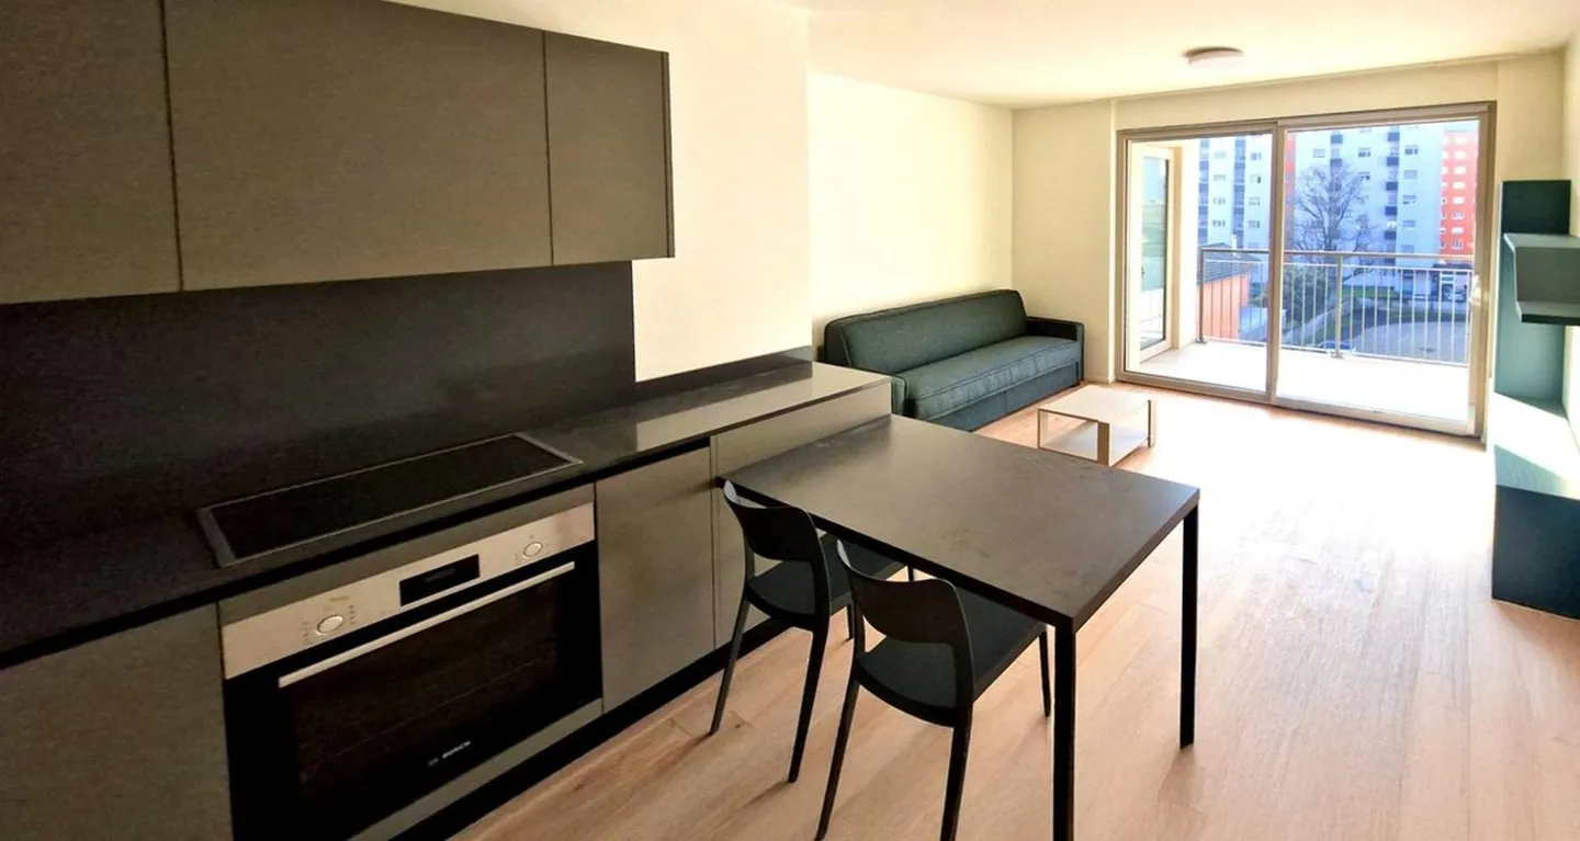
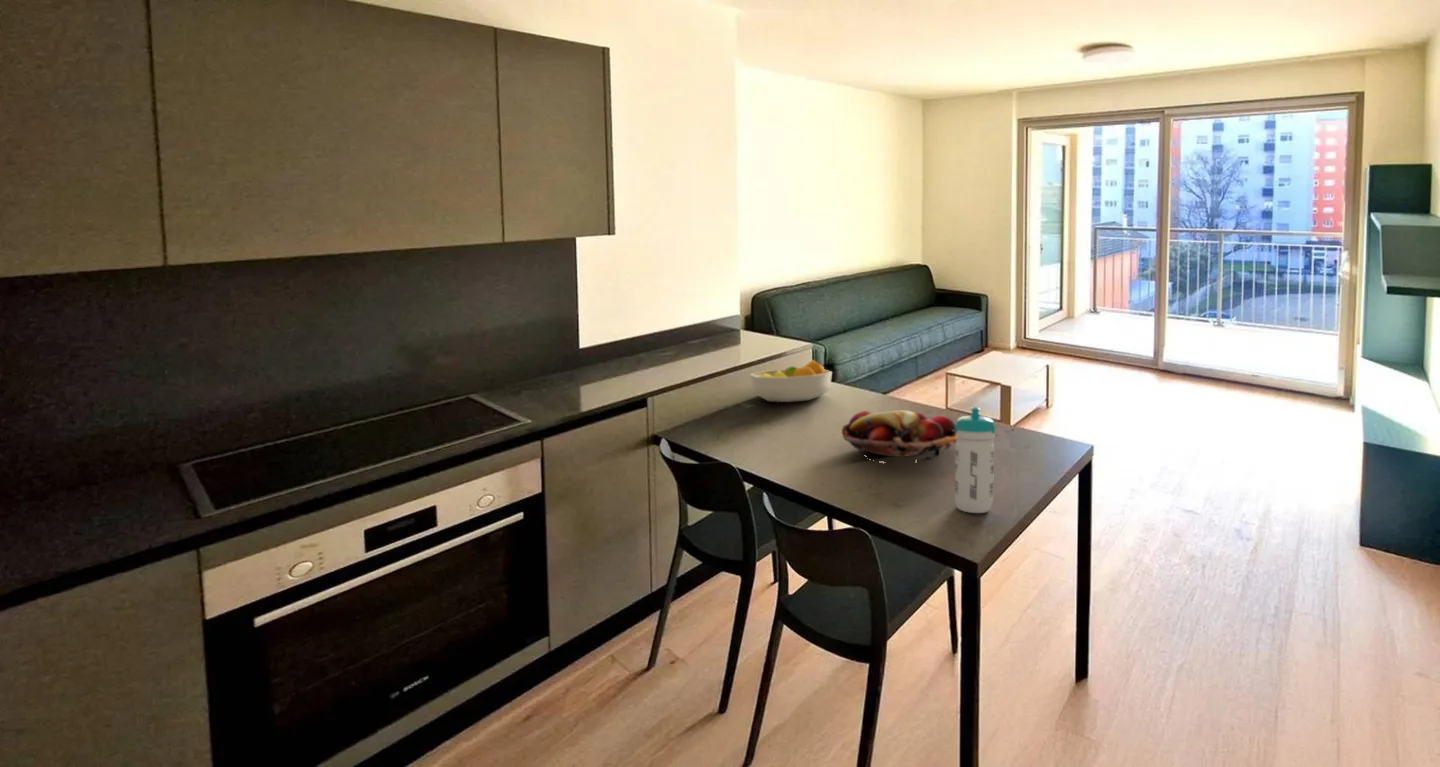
+ fruit bowl [749,359,833,403]
+ water bottle [954,406,997,514]
+ fruit basket [841,409,957,463]
